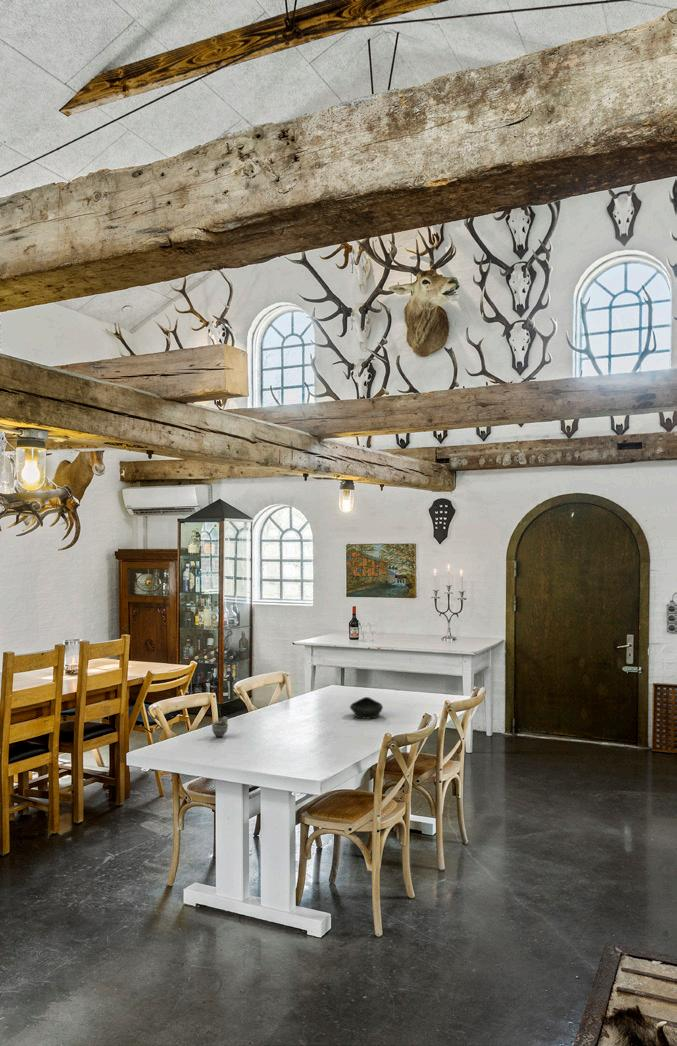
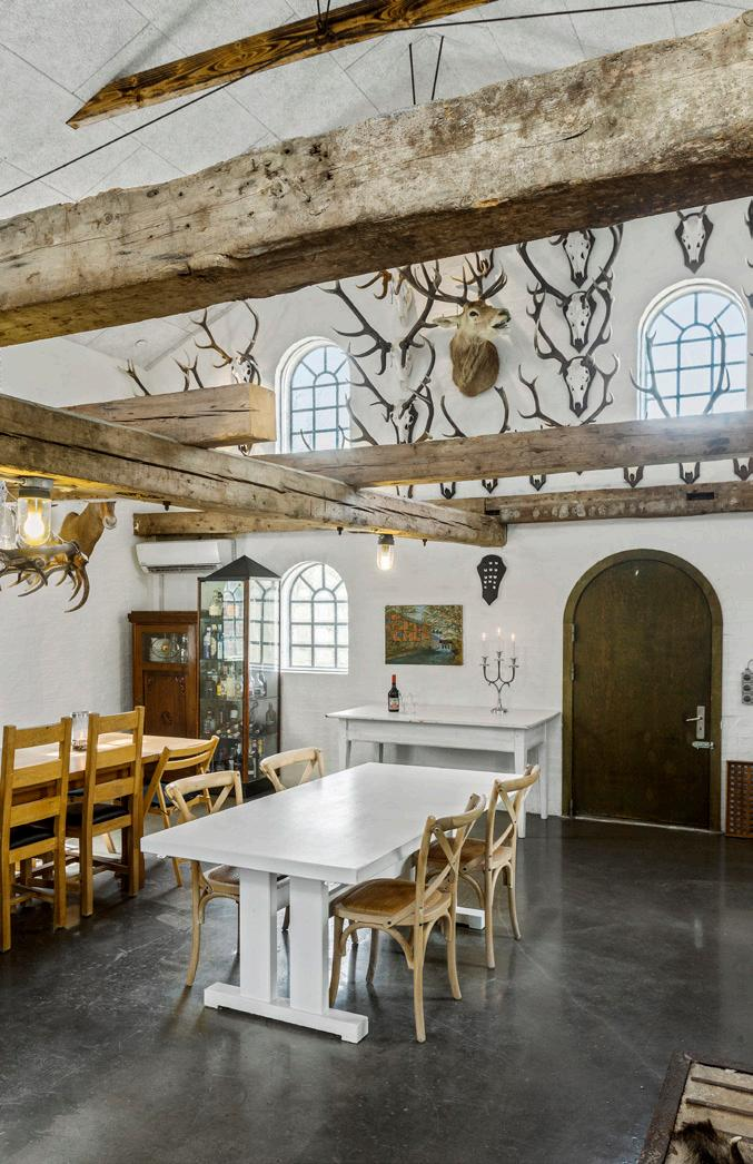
- cup [211,716,229,738]
- bowl [349,696,384,720]
